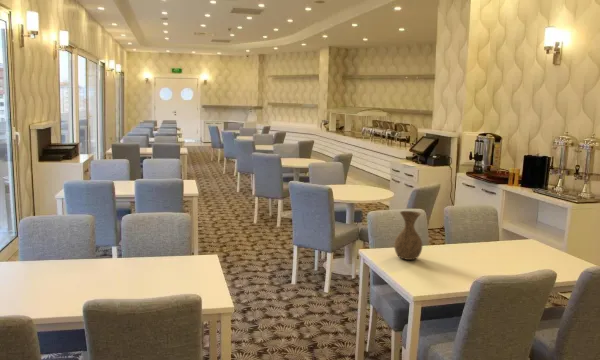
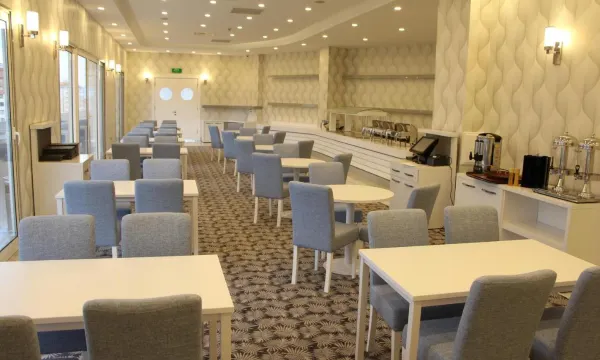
- vase [393,210,423,261]
